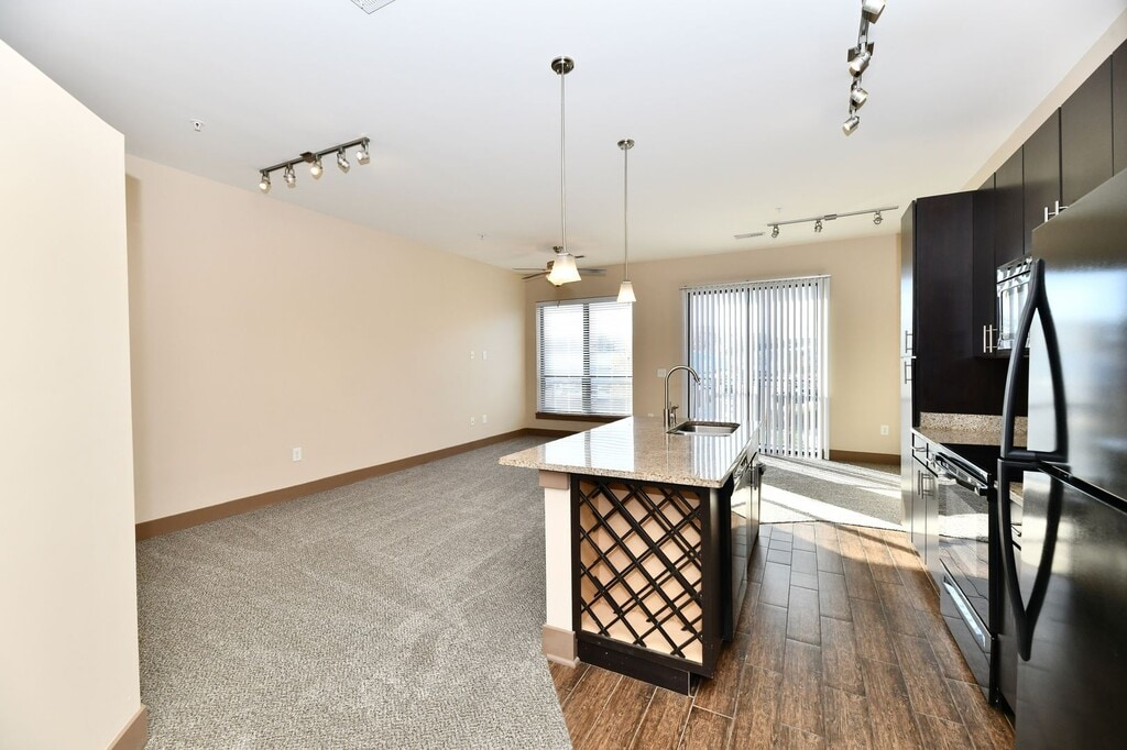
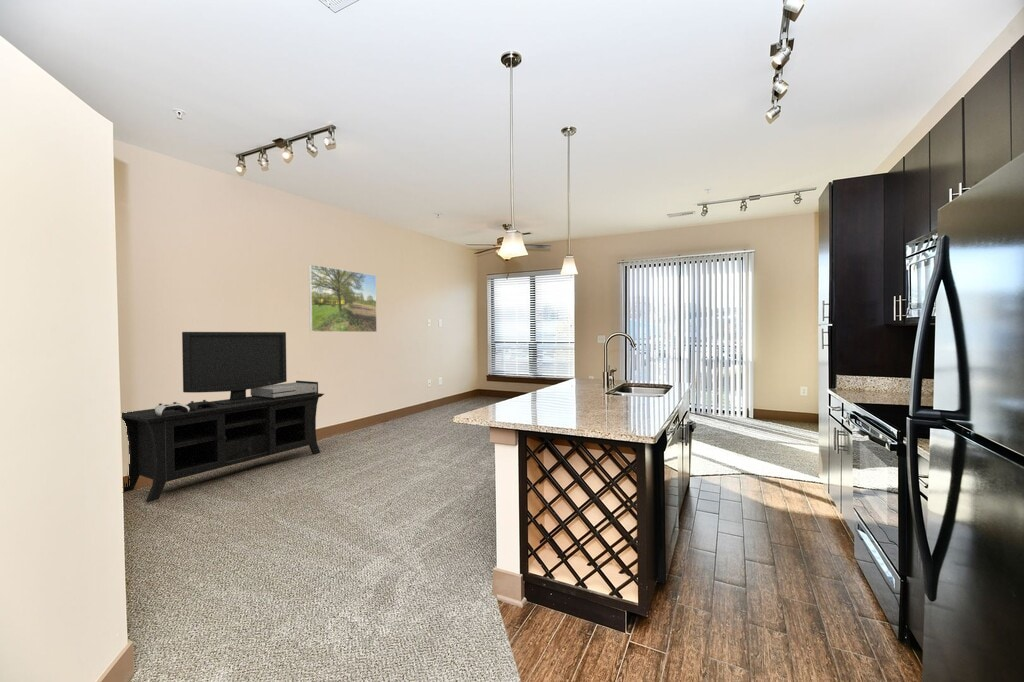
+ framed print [308,263,378,333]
+ media console [121,331,325,503]
